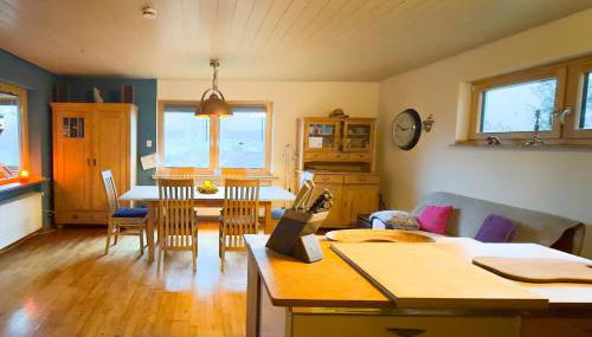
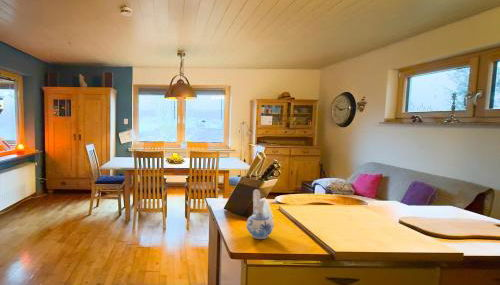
+ ceramic pitcher [245,188,275,240]
